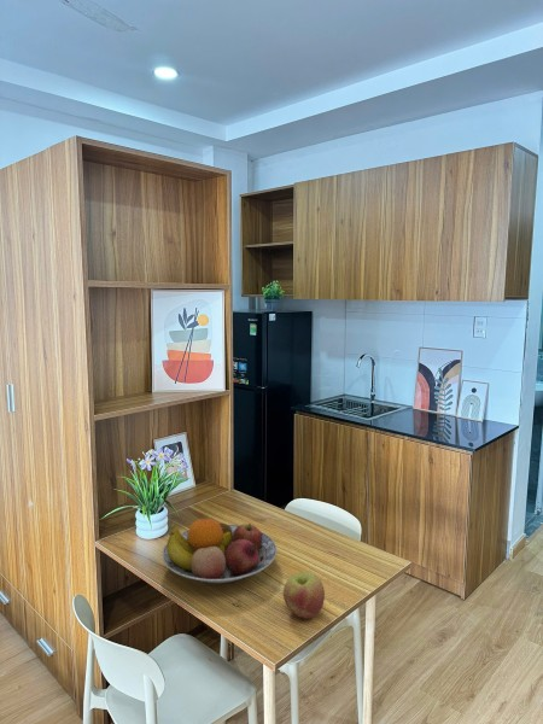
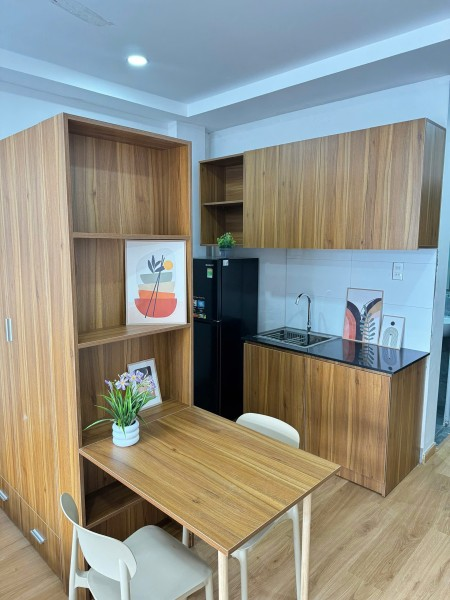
- fruit bowl [160,518,278,584]
- apple [282,571,326,620]
